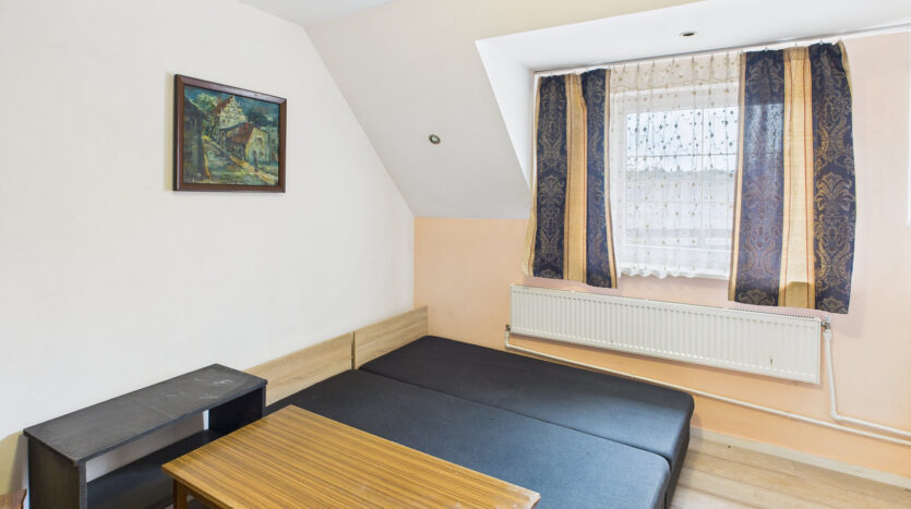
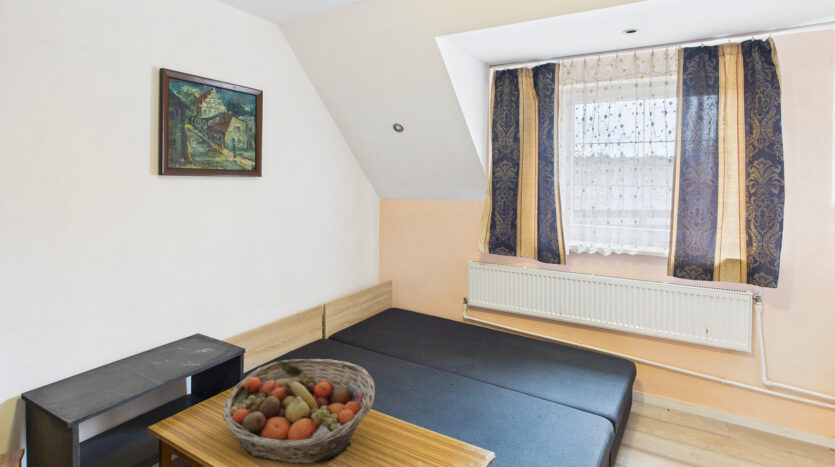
+ fruit basket [221,358,376,465]
